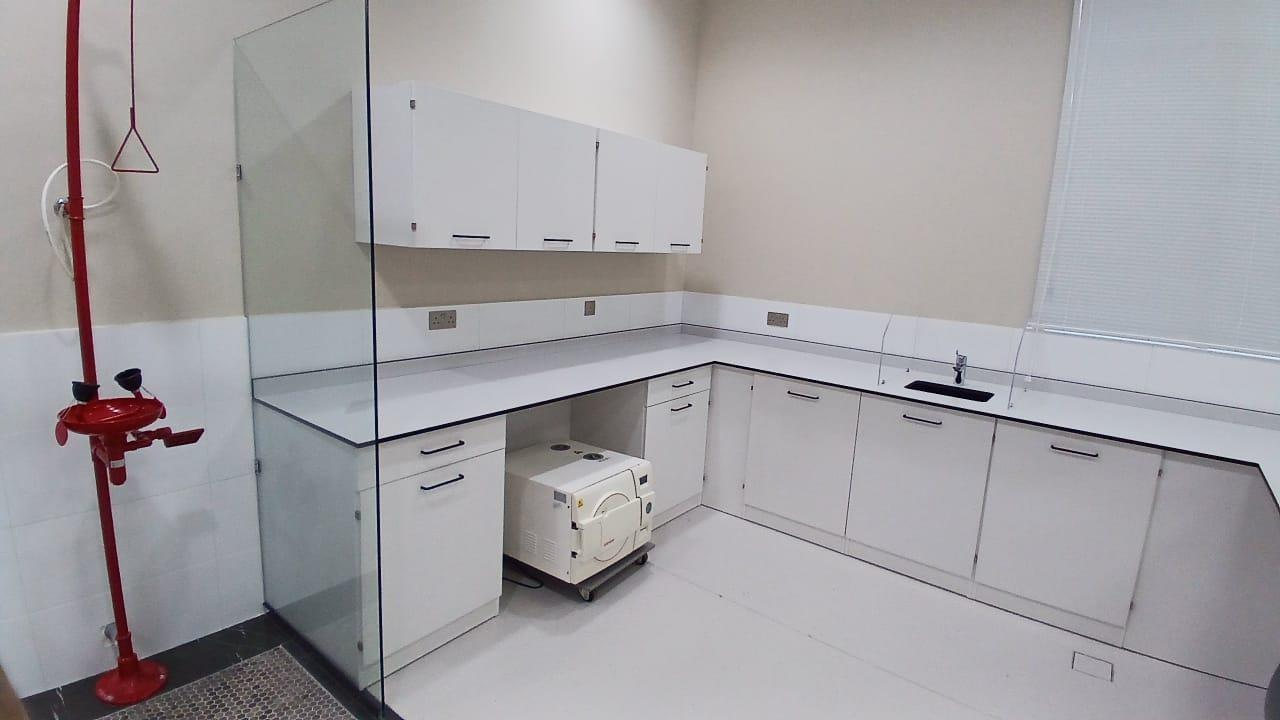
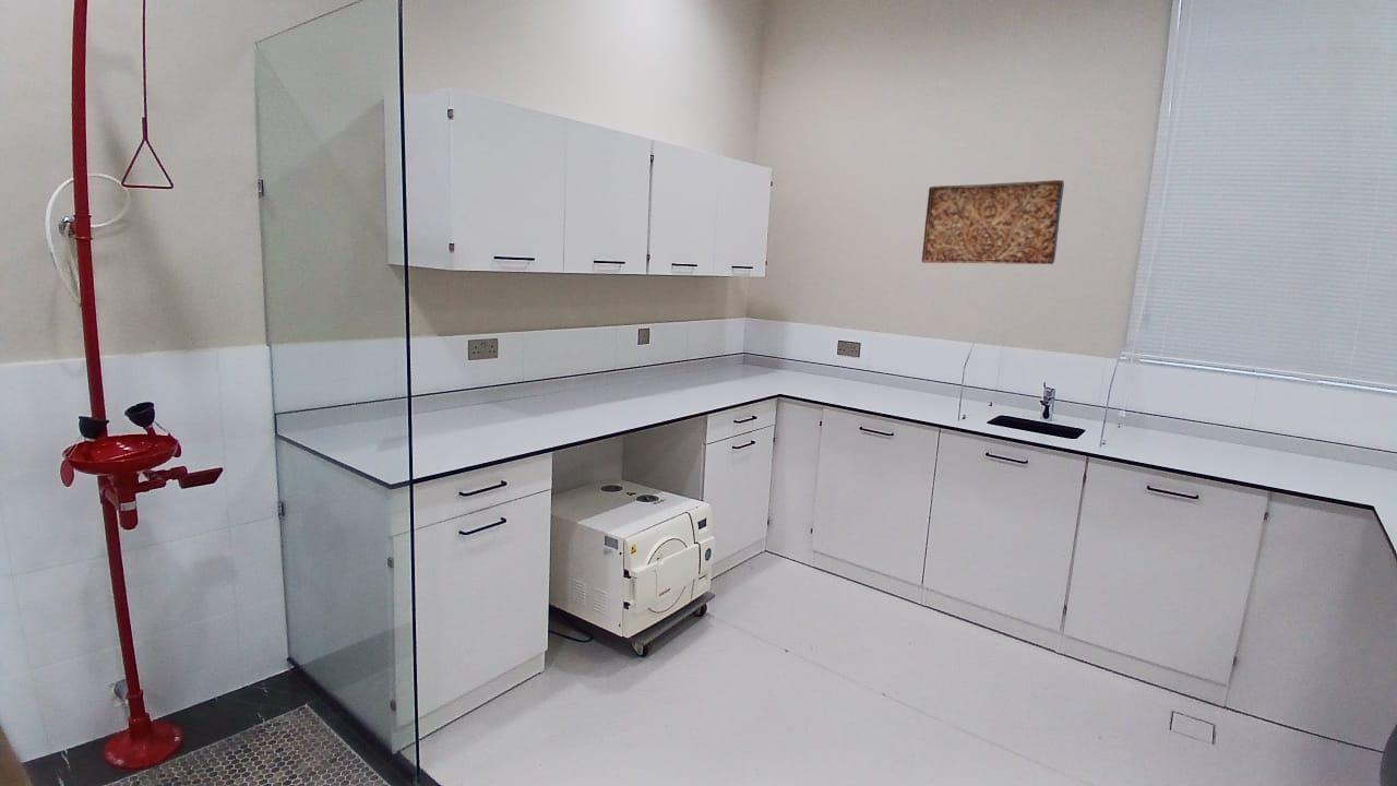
+ relief panel [921,179,1065,265]
